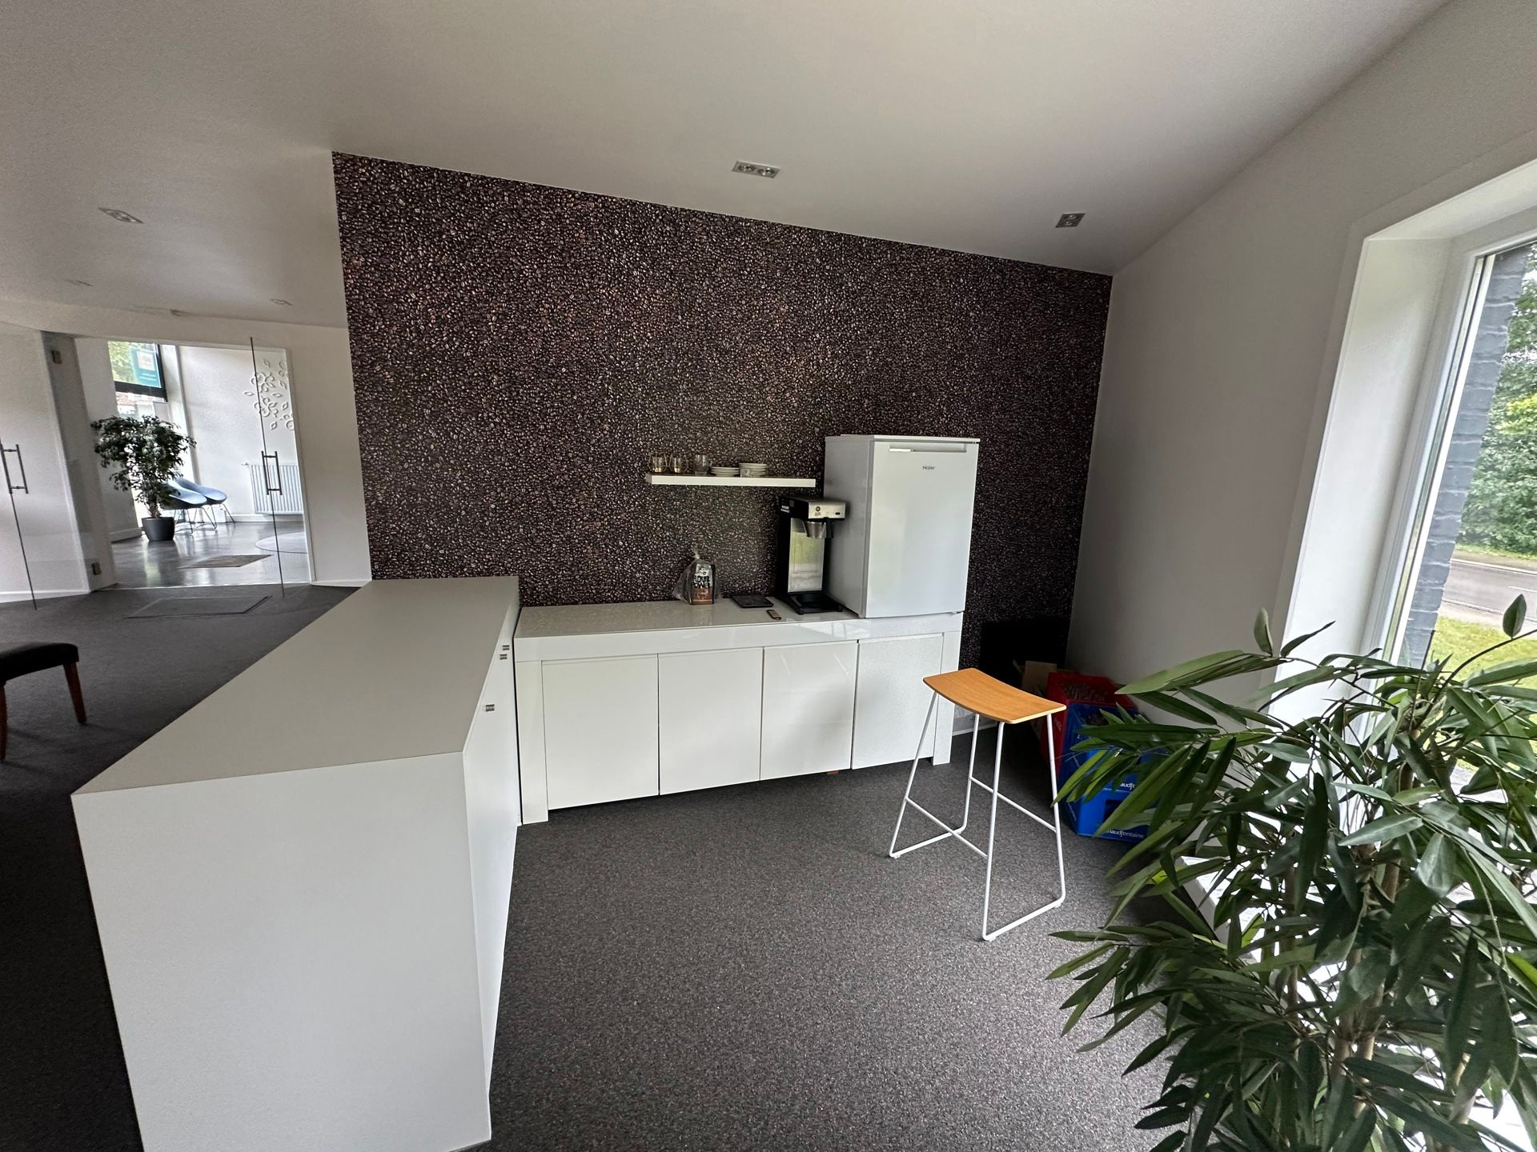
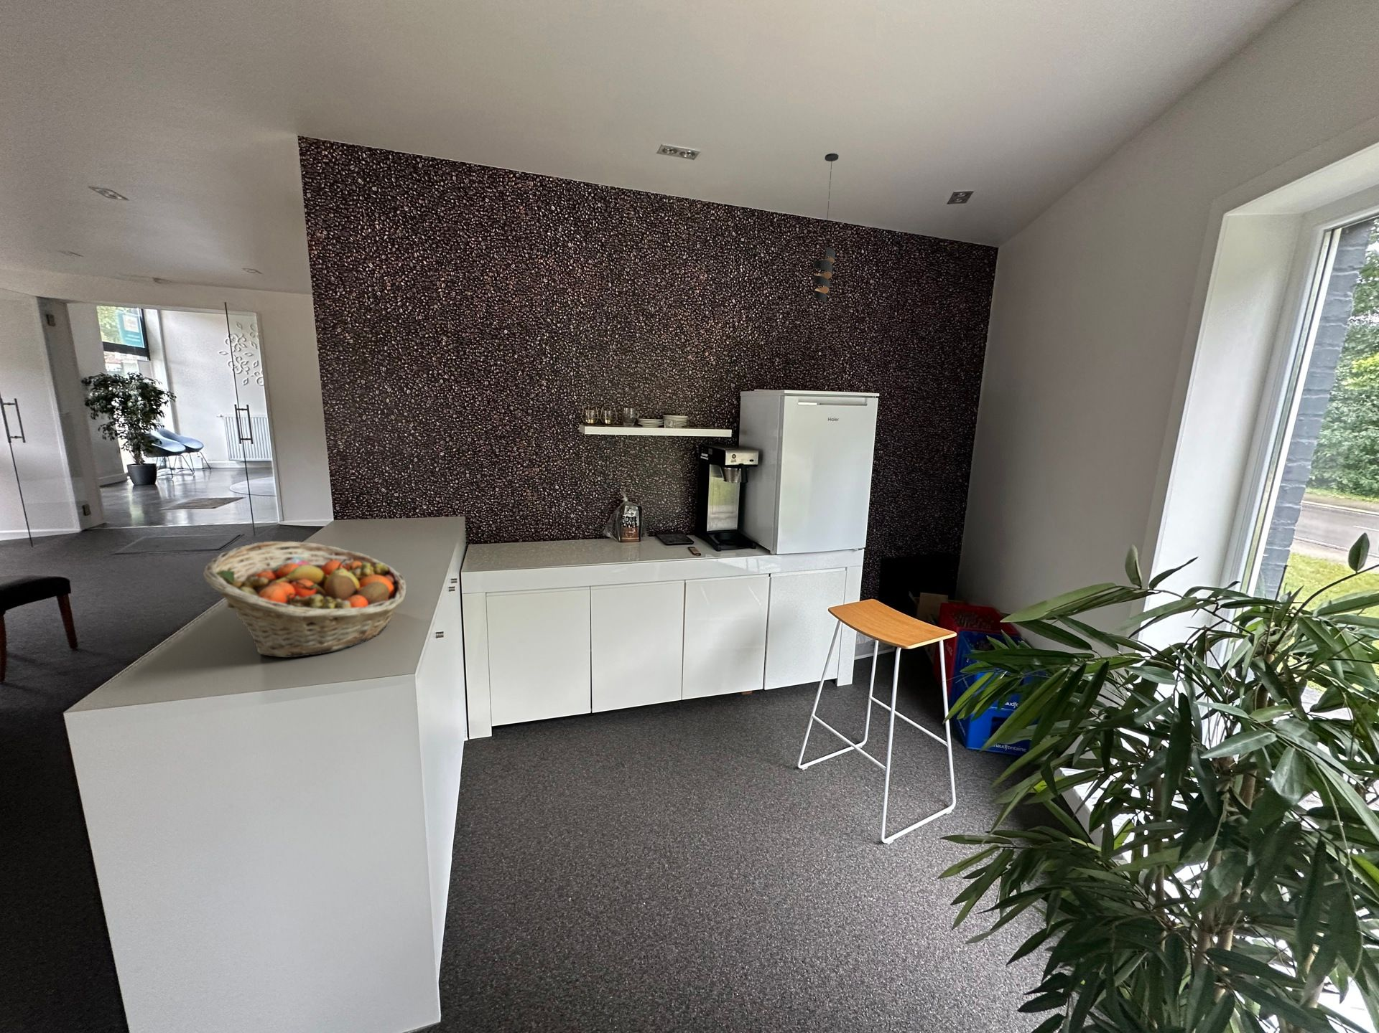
+ fruit basket [203,540,407,659]
+ pendant light [812,153,839,304]
